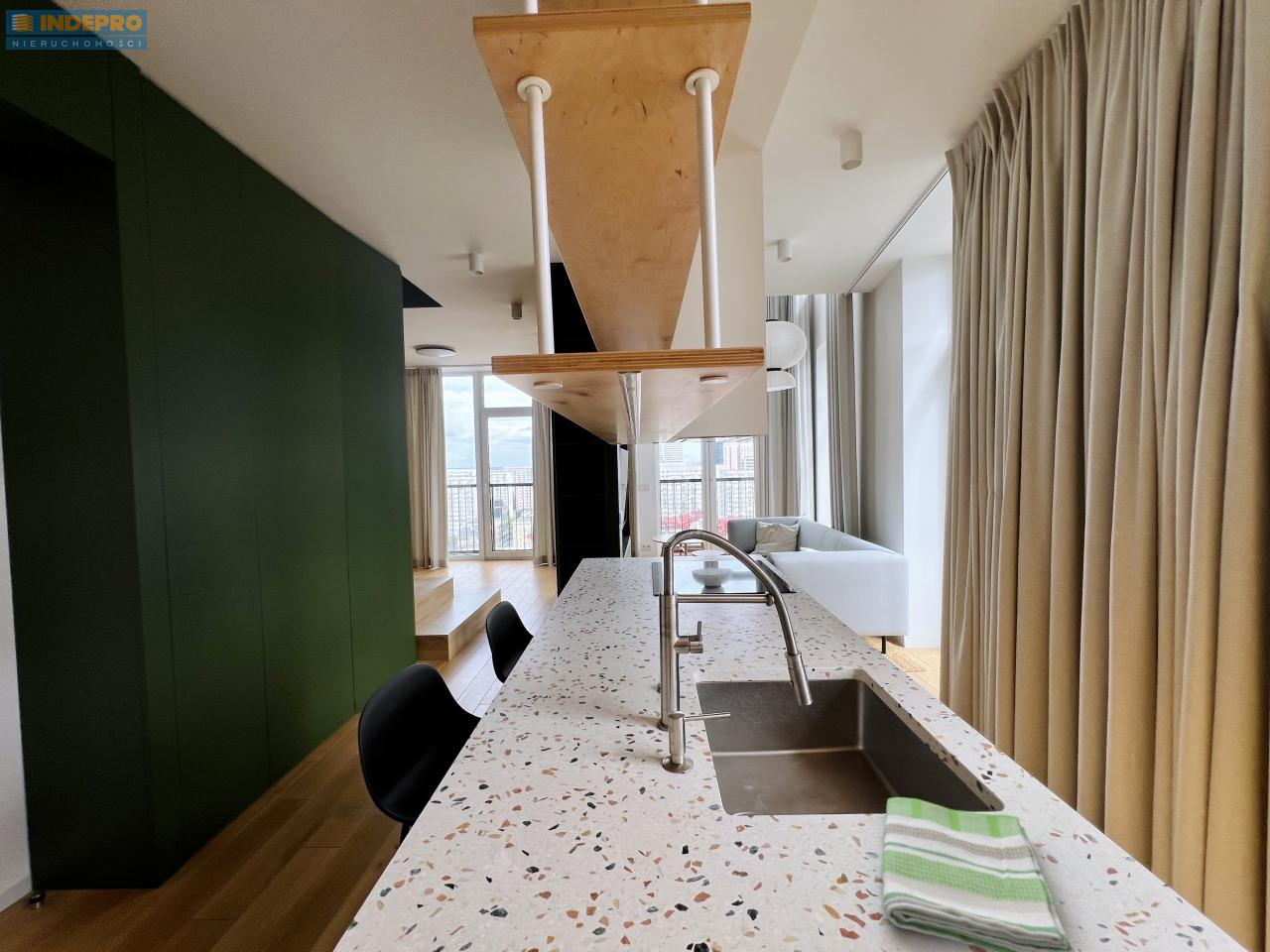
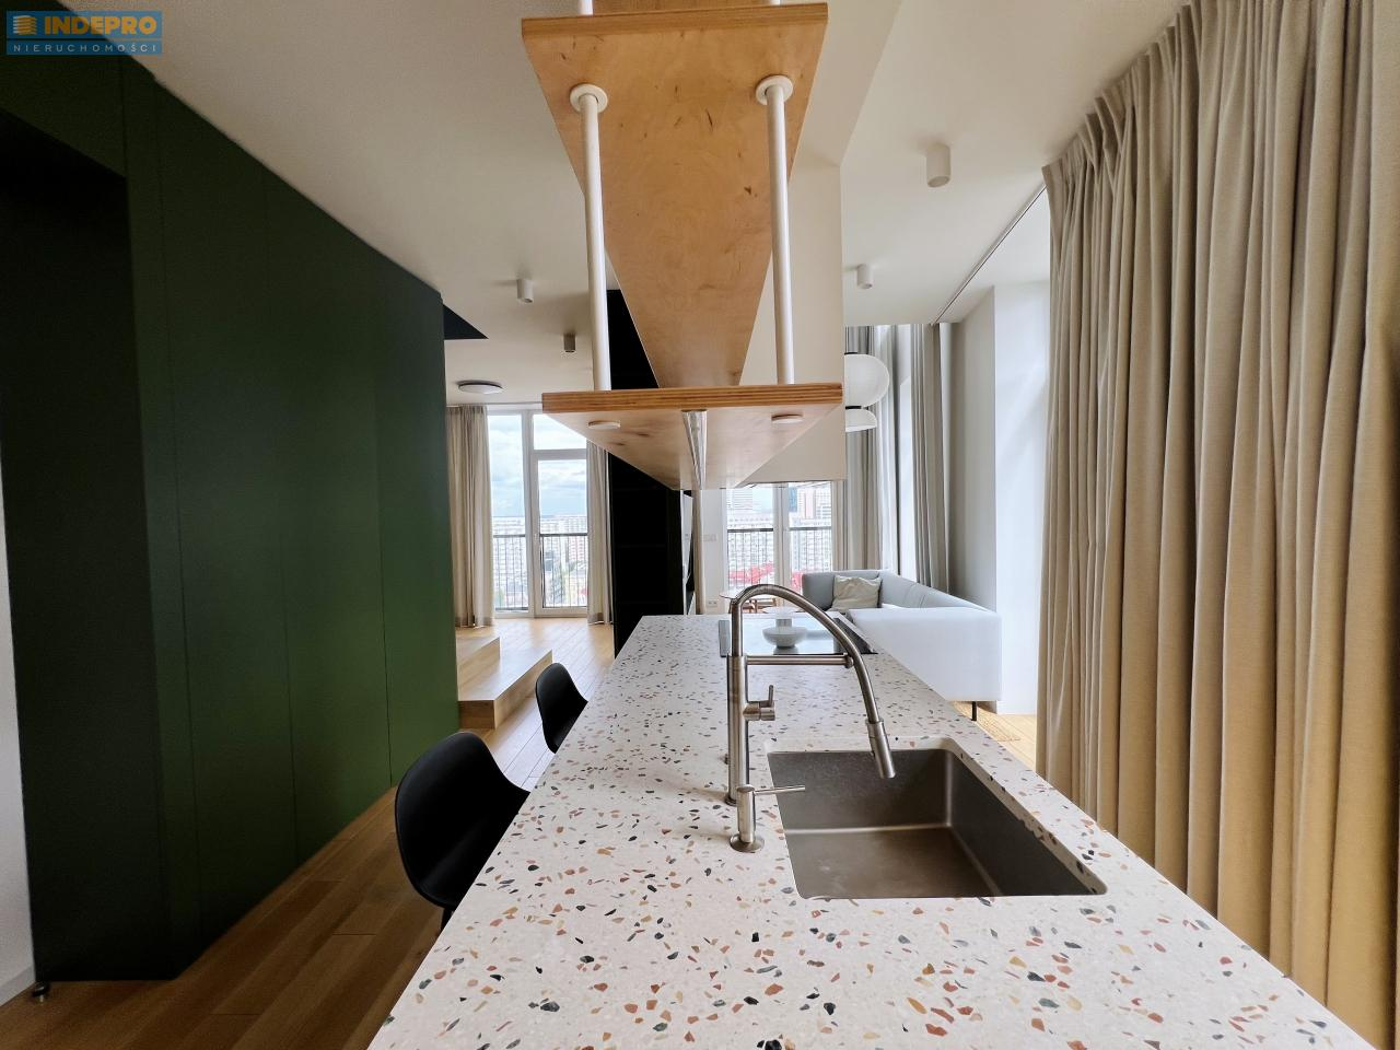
- dish towel [881,796,1076,952]
